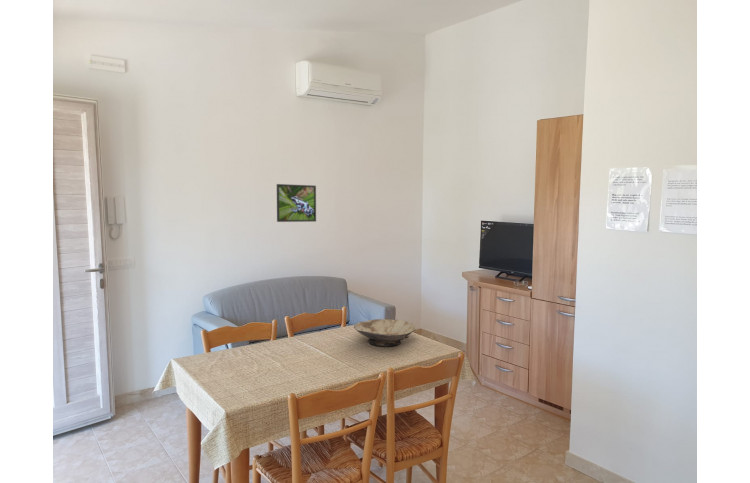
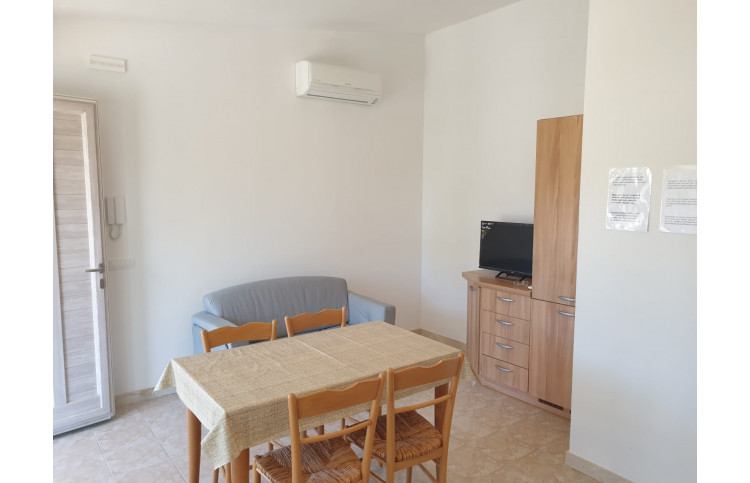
- bowl [353,318,416,348]
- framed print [276,183,317,223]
